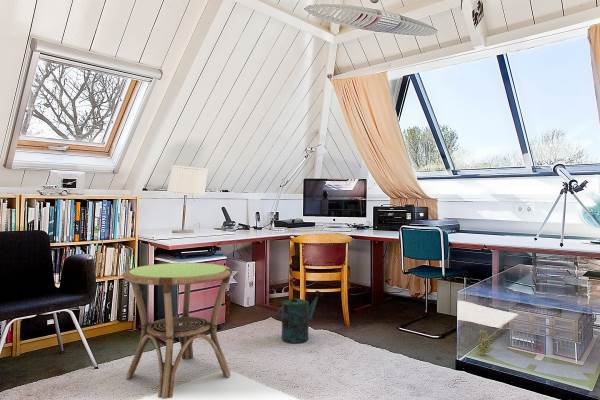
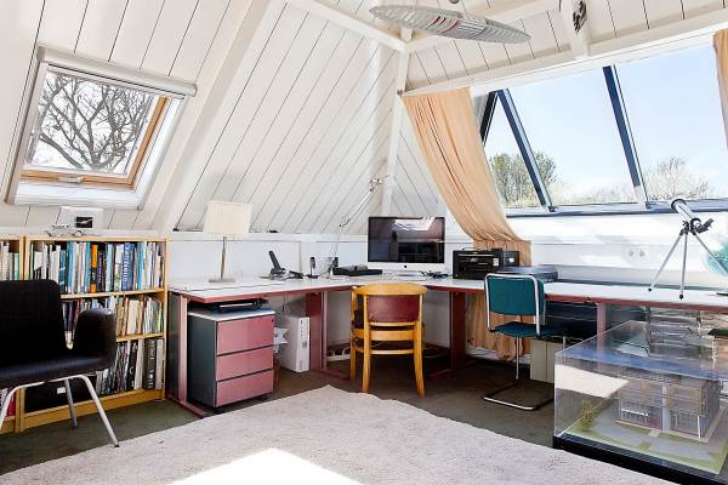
- watering can [276,290,324,344]
- side table [122,262,233,400]
